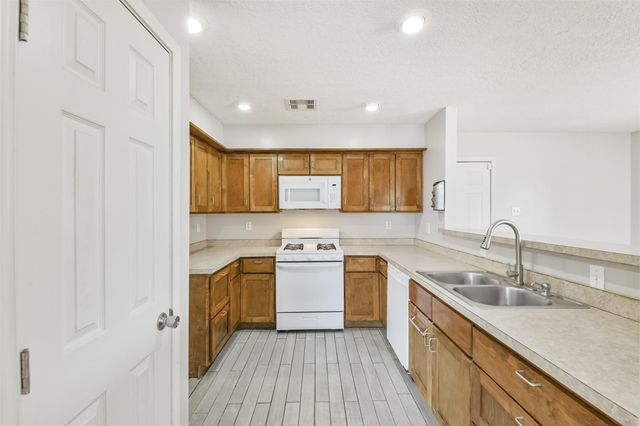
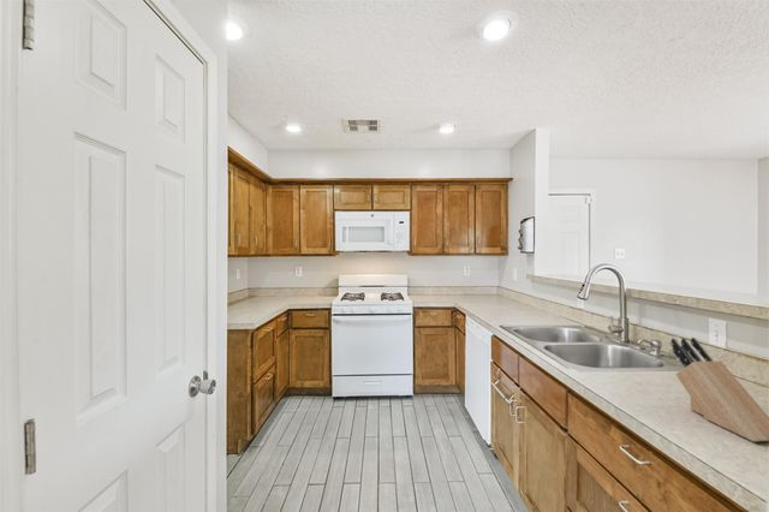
+ knife block [669,337,769,442]
